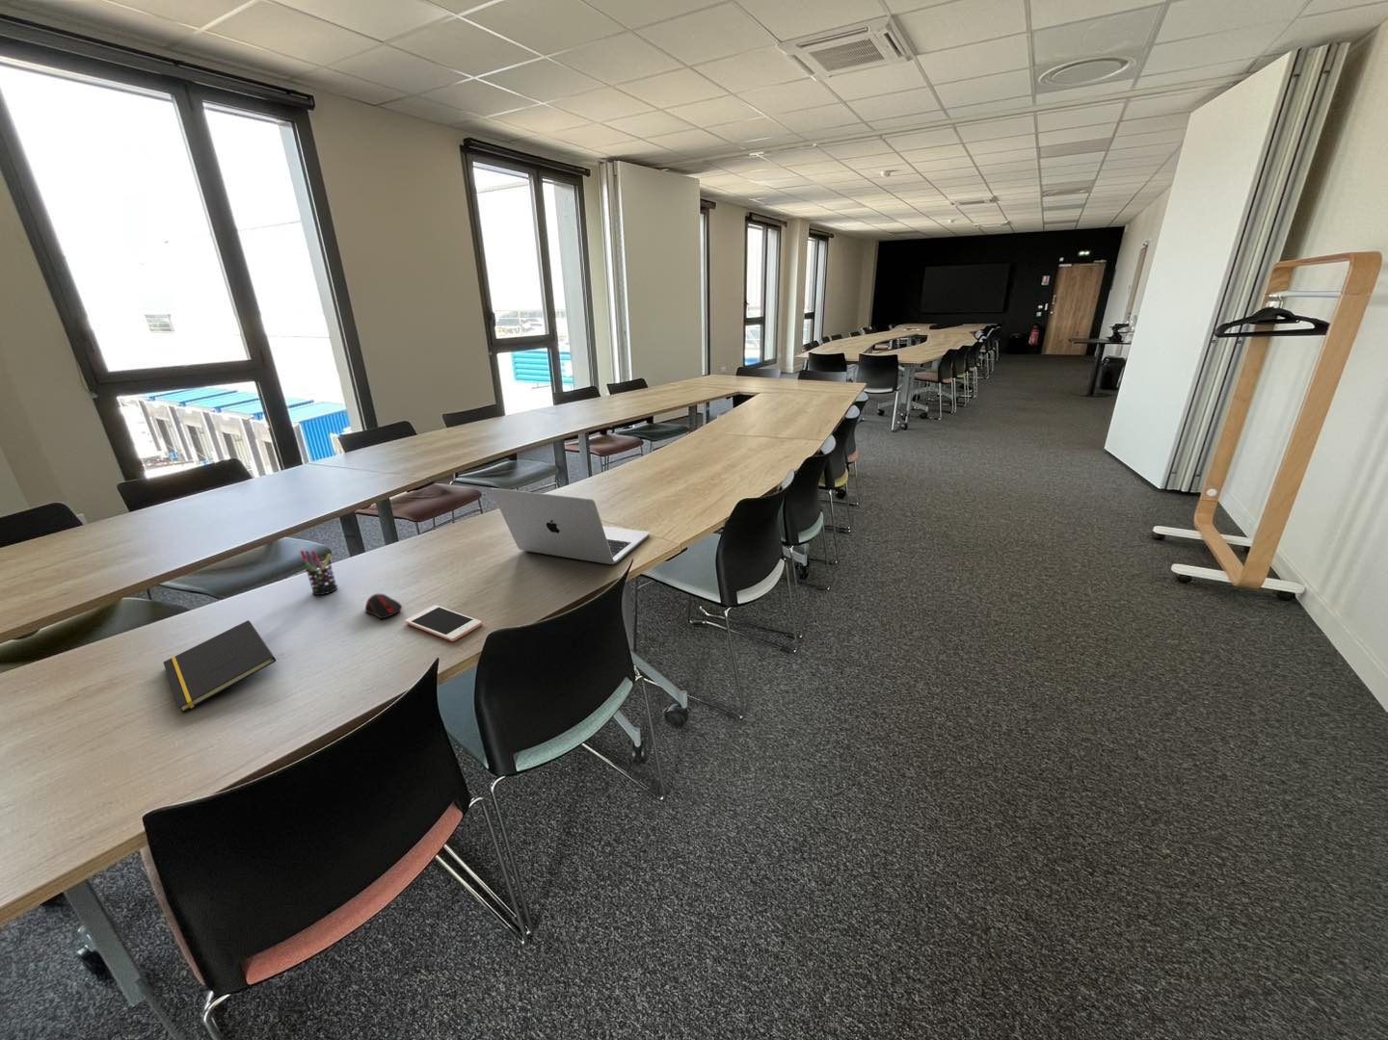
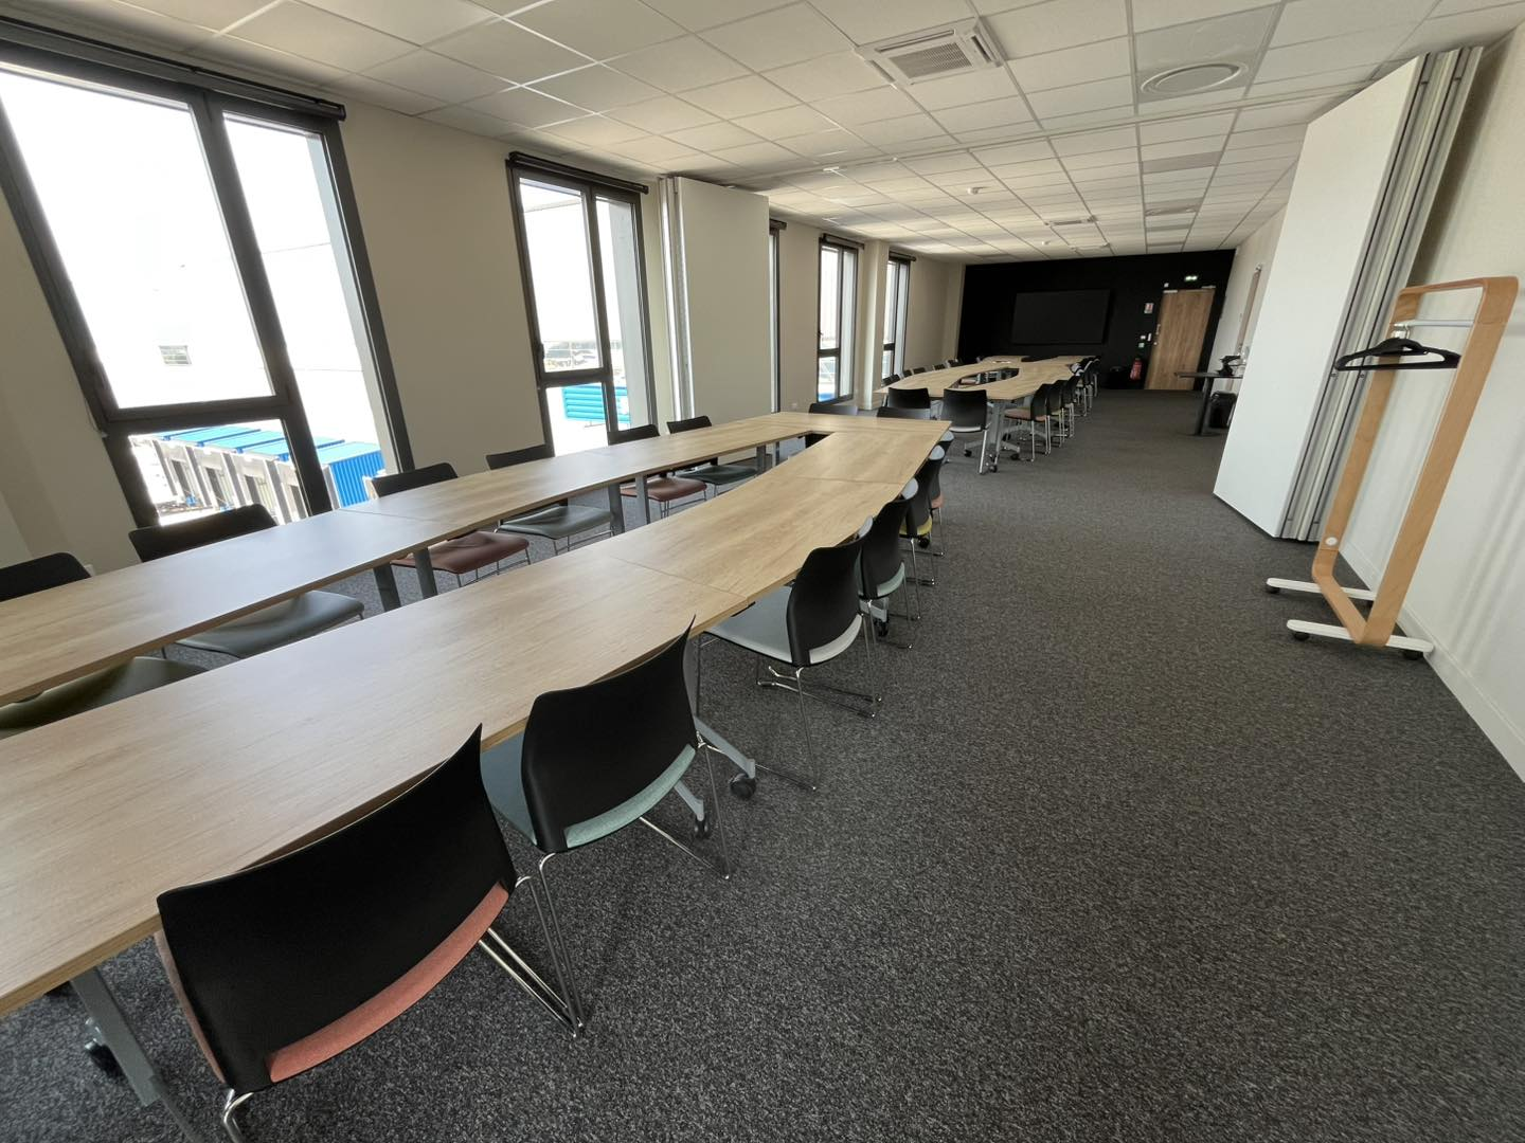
- computer mouse [364,593,403,619]
- laptop [490,487,650,565]
- pen holder [298,549,339,596]
- cell phone [404,605,483,642]
- notepad [163,619,277,713]
